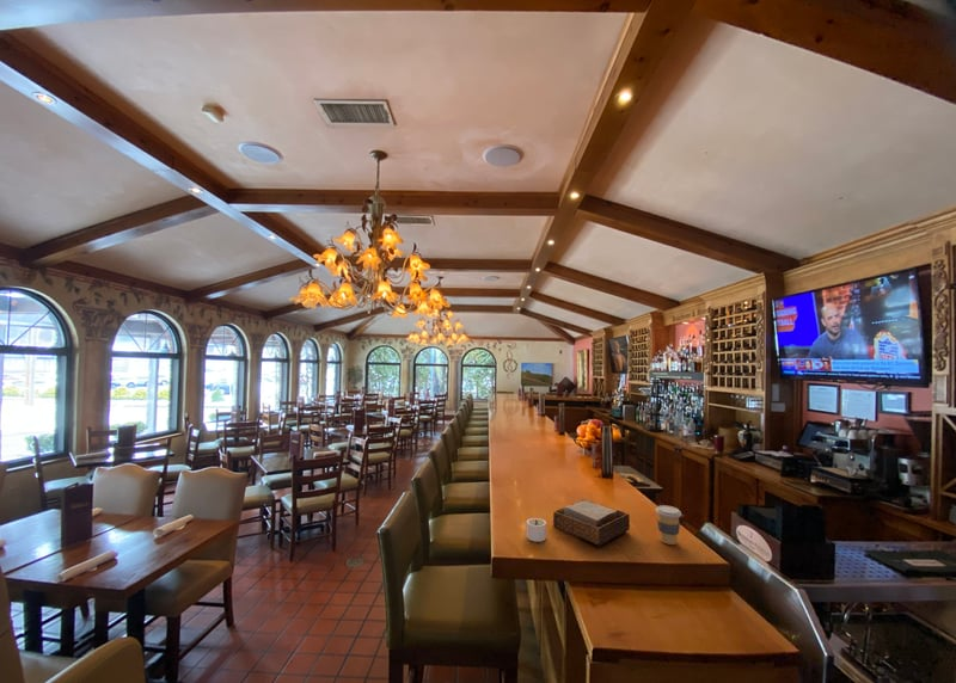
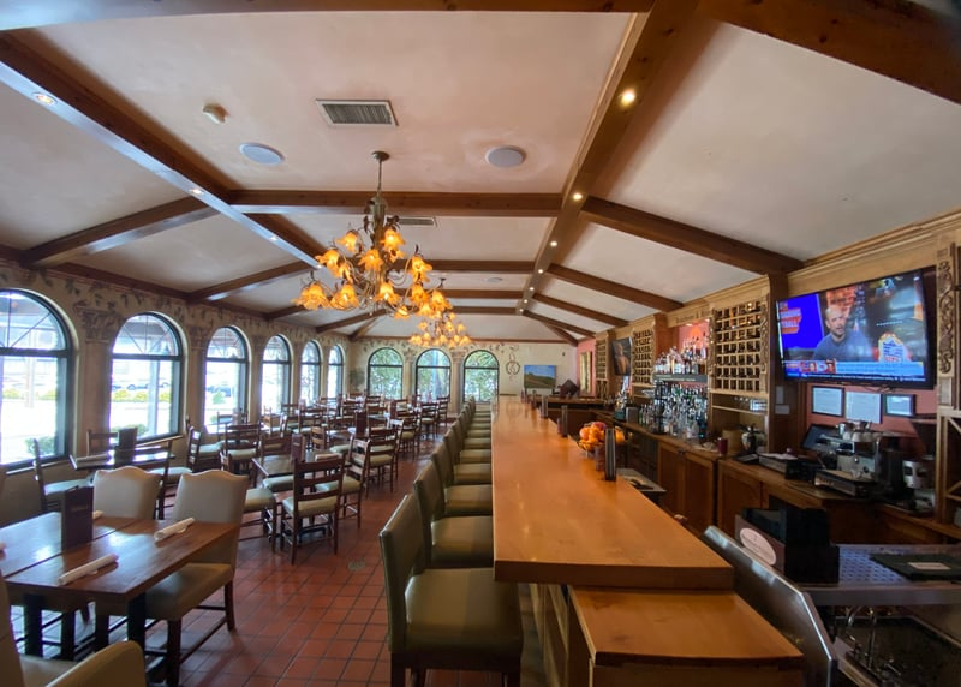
- napkin holder [552,499,631,547]
- coffee cup [654,504,682,546]
- candle [526,517,547,543]
